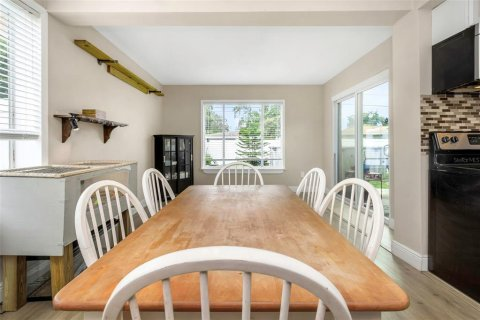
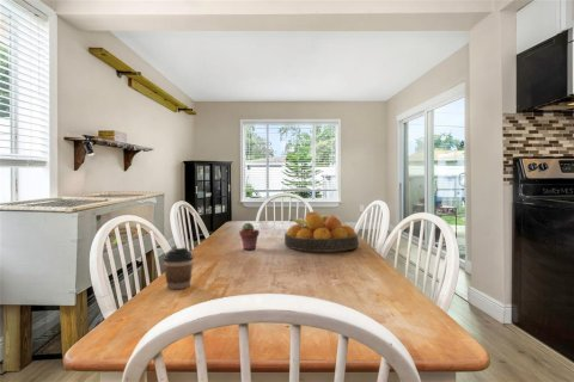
+ potted succulent [238,222,261,251]
+ fruit bowl [283,210,360,253]
+ coffee cup [161,247,195,290]
